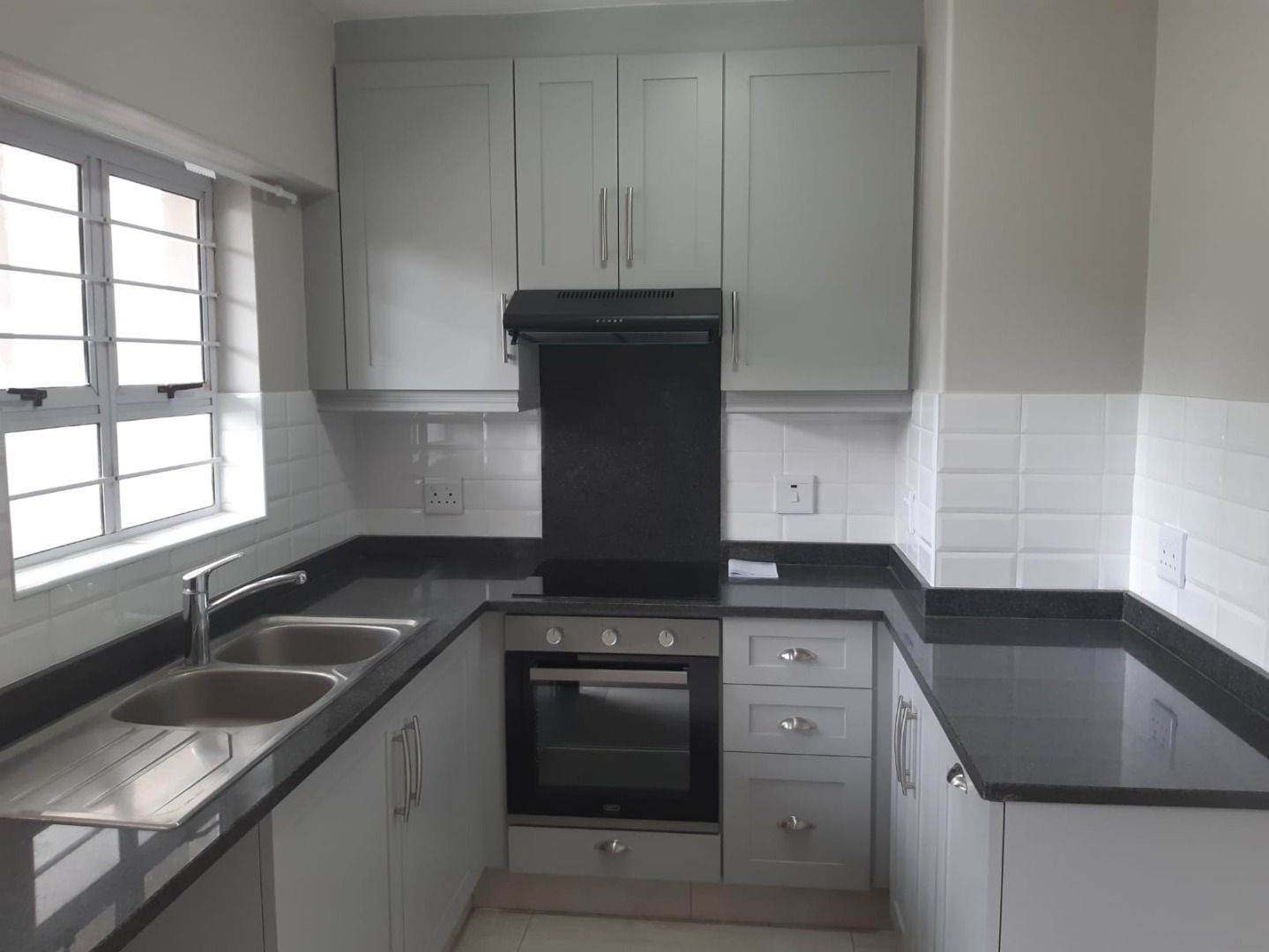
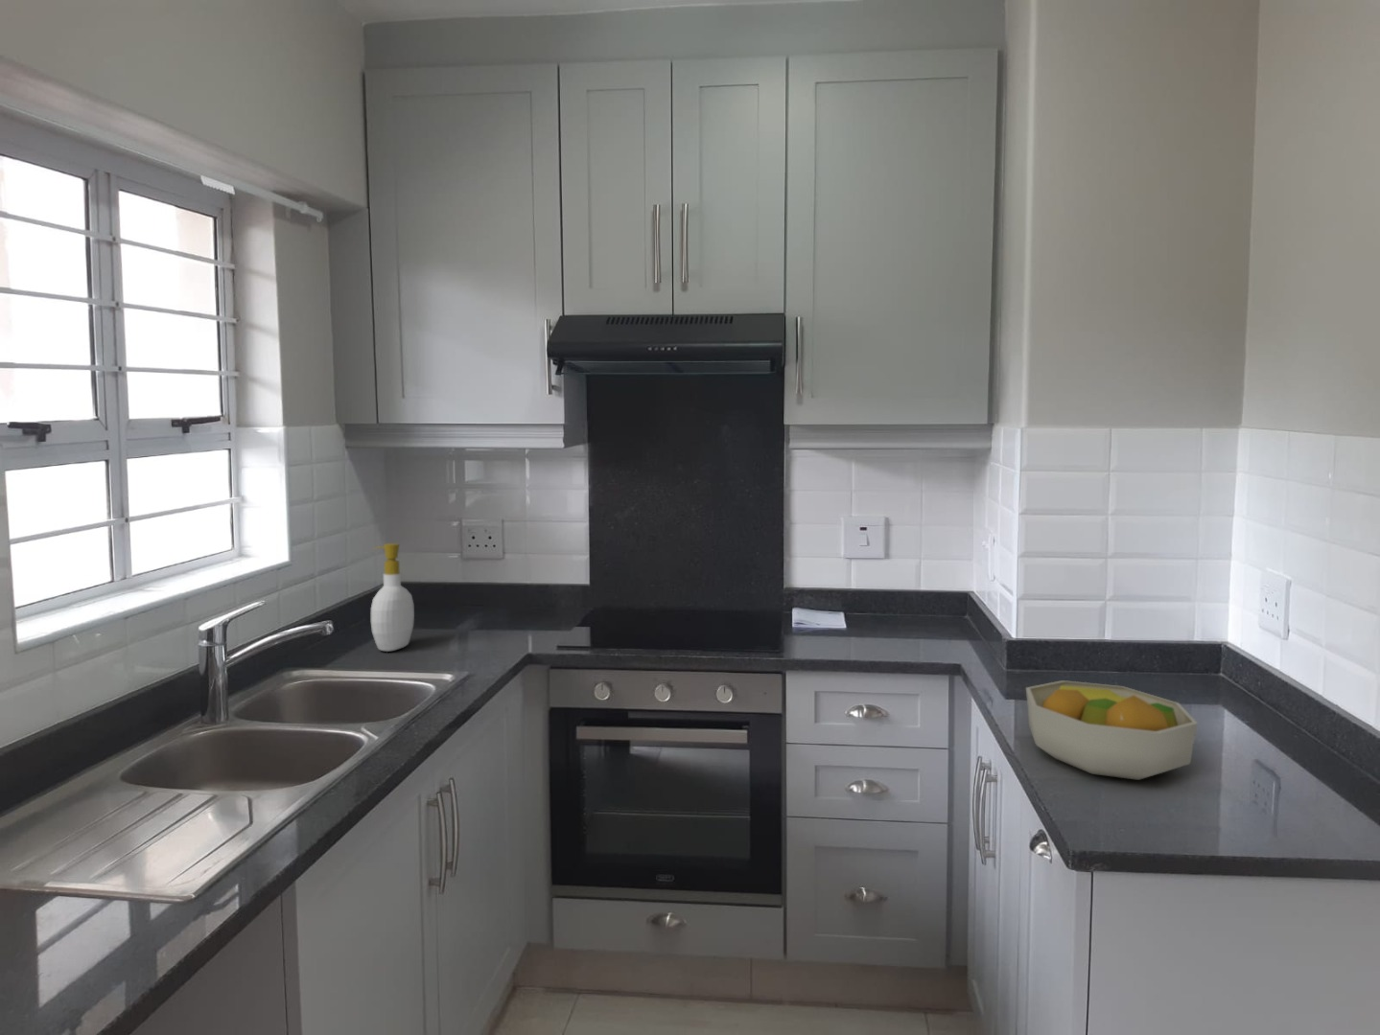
+ soap bottle [370,543,415,652]
+ fruit bowl [1025,679,1198,781]
